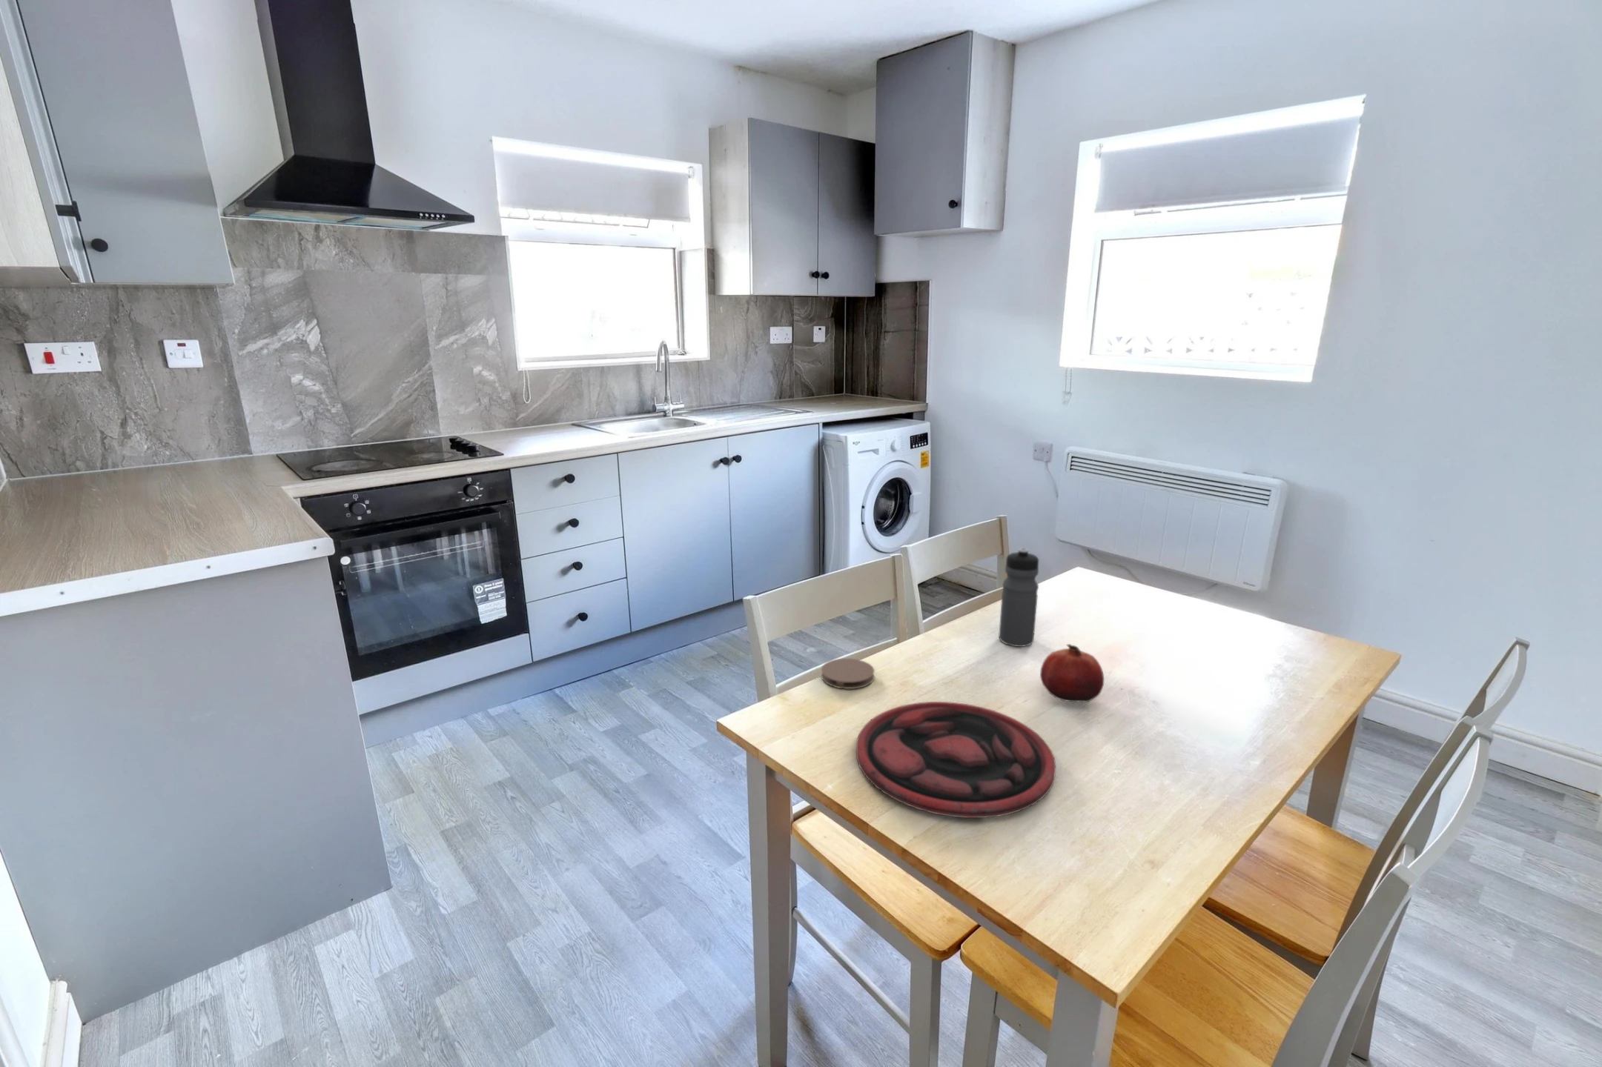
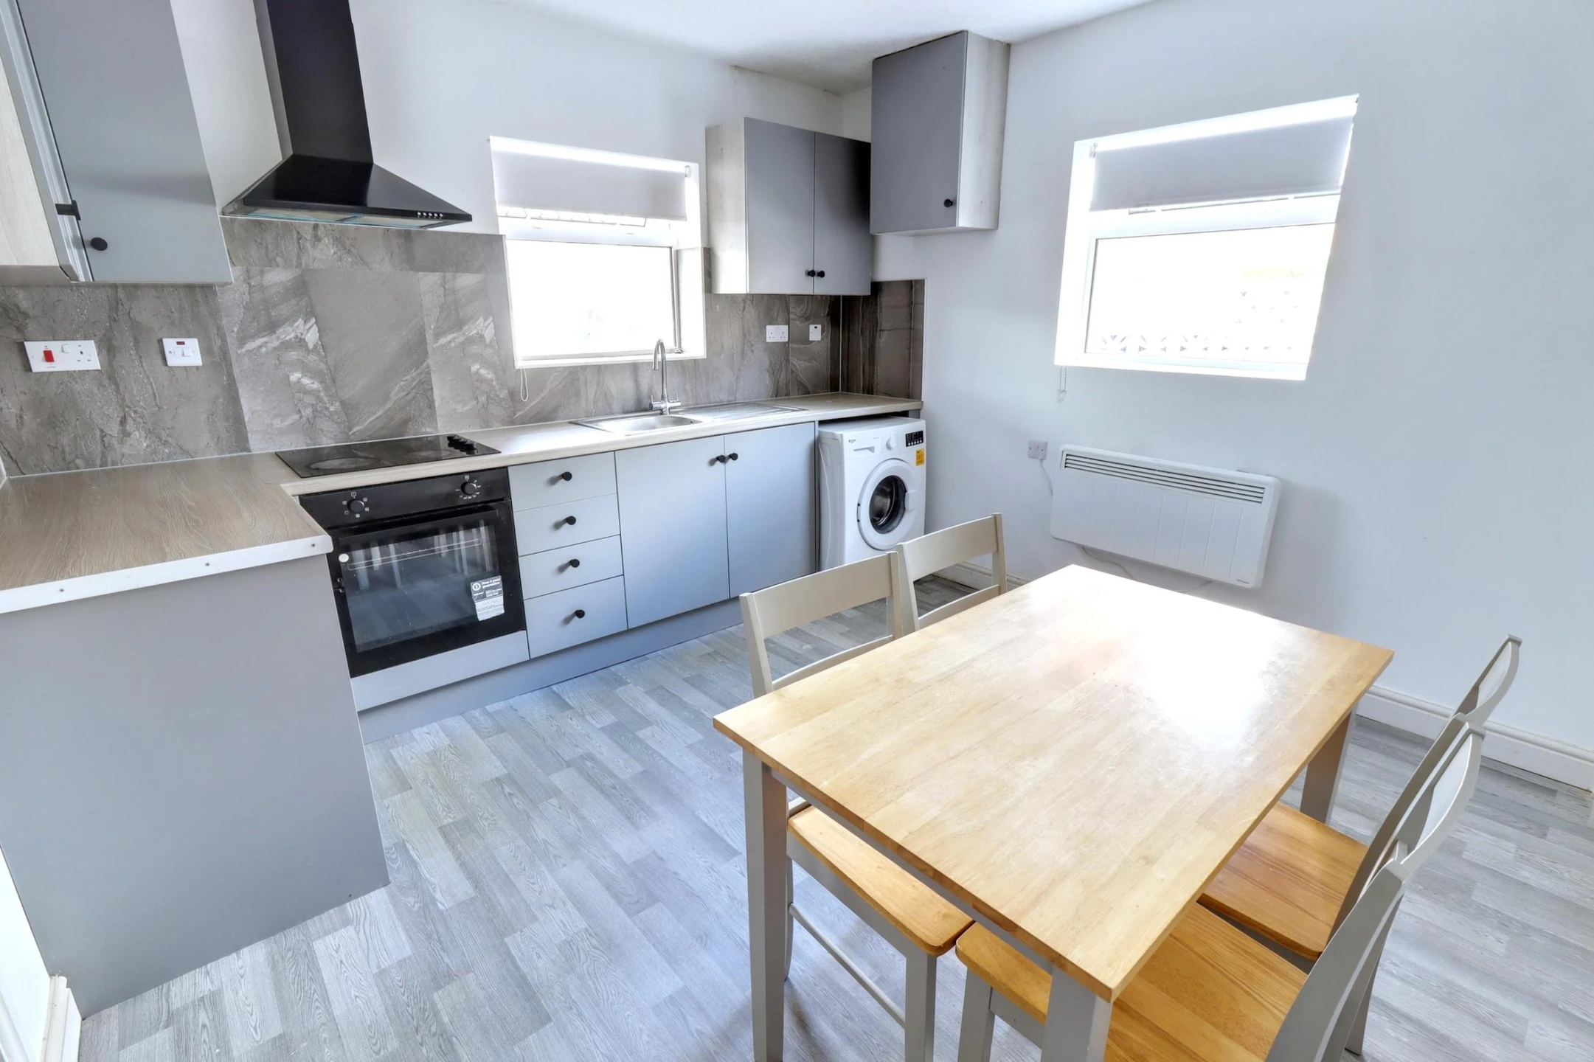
- fruit [1040,643,1104,703]
- plate [855,701,1056,819]
- water bottle [998,548,1040,648]
- coaster [821,659,875,690]
